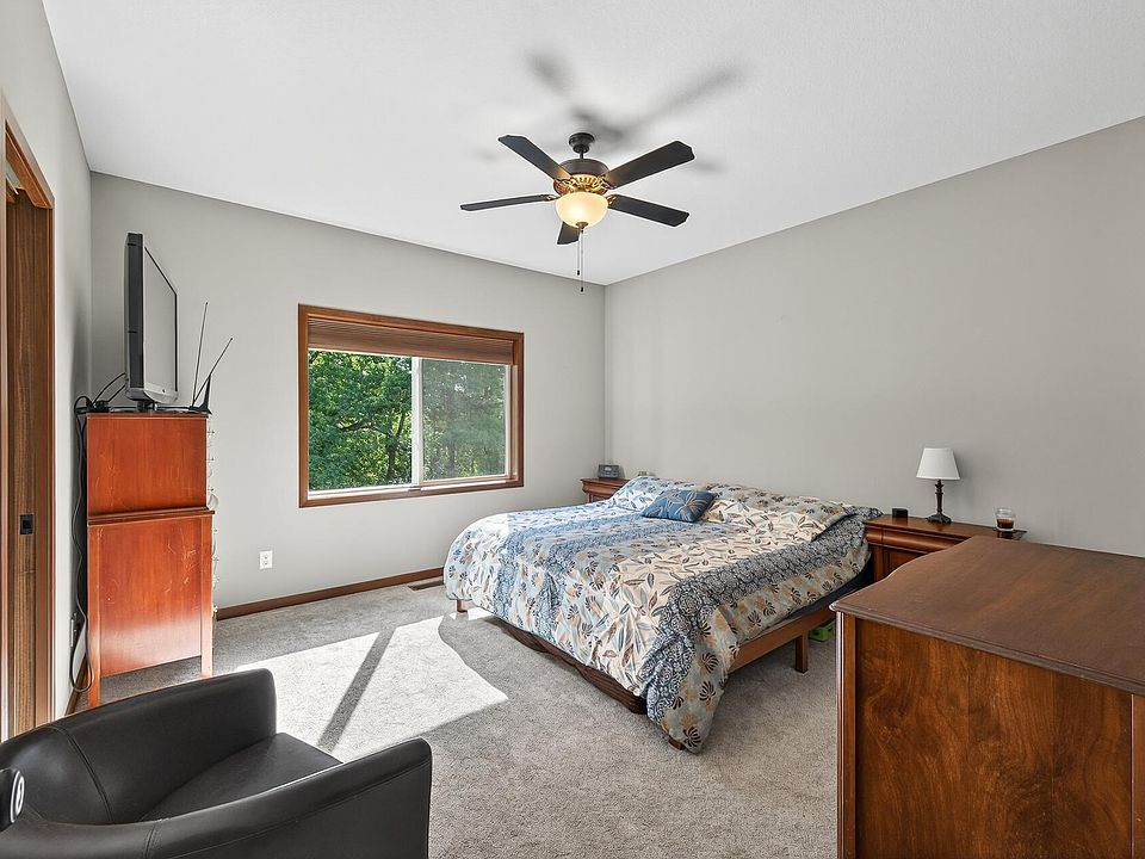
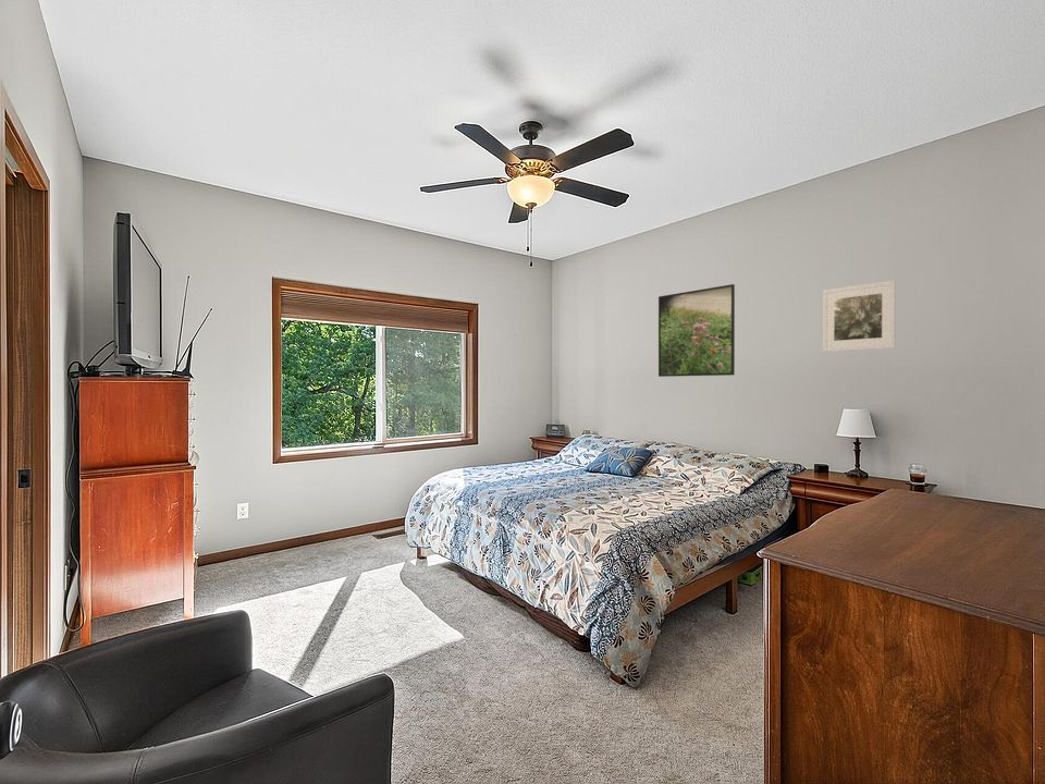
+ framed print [822,280,897,353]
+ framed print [657,283,736,378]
